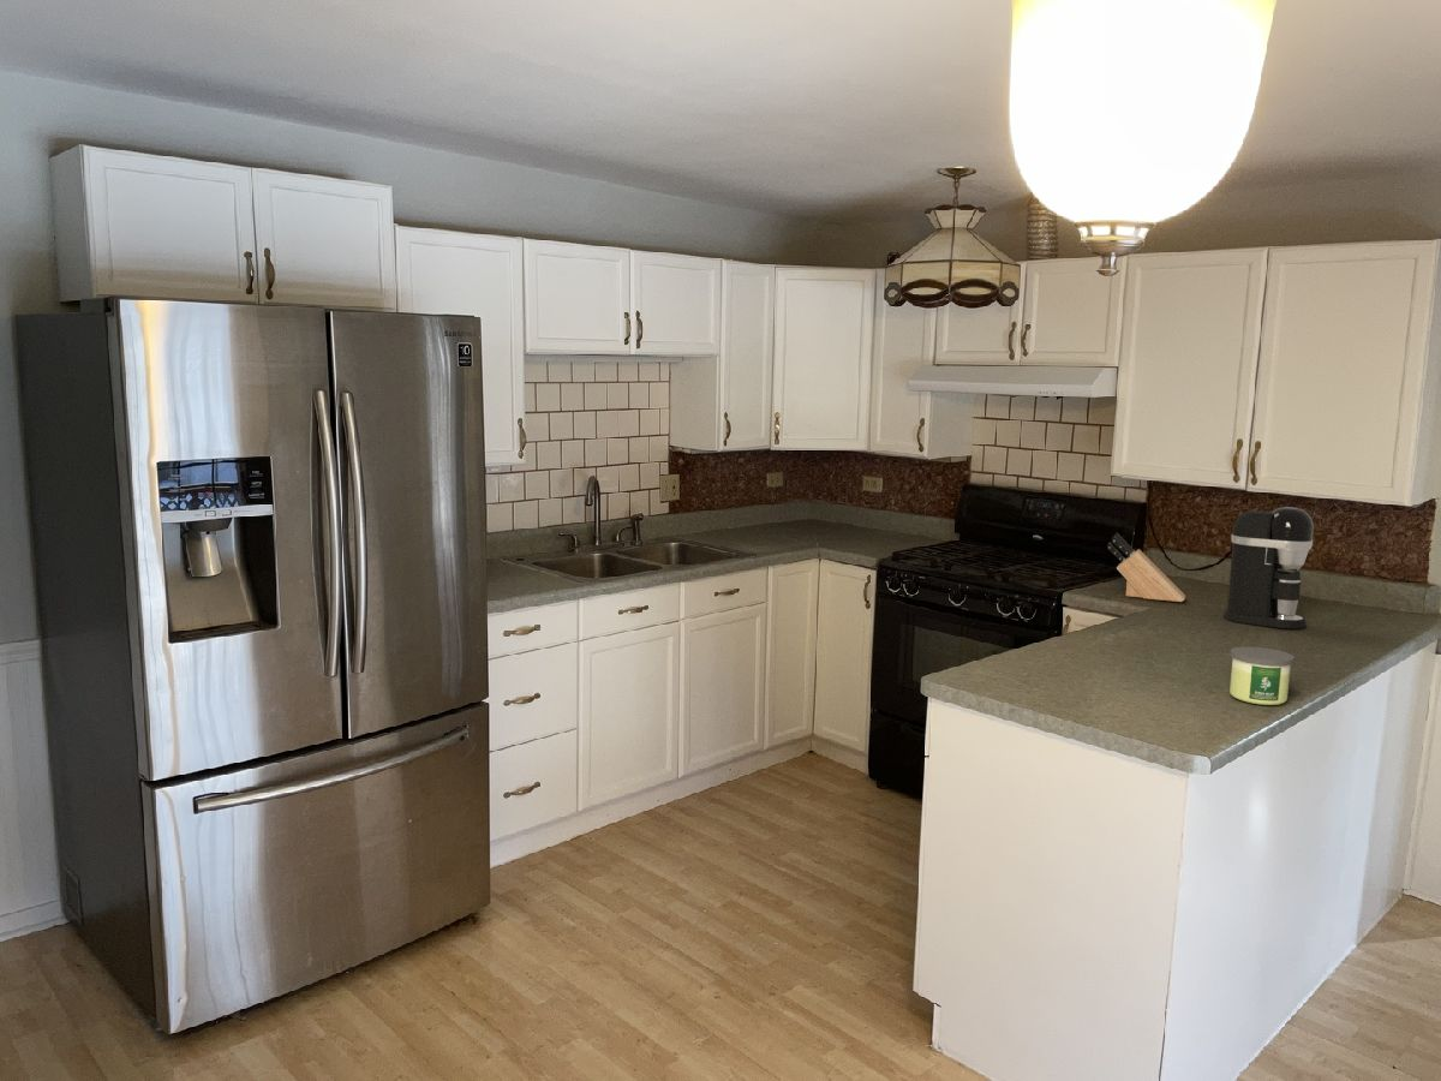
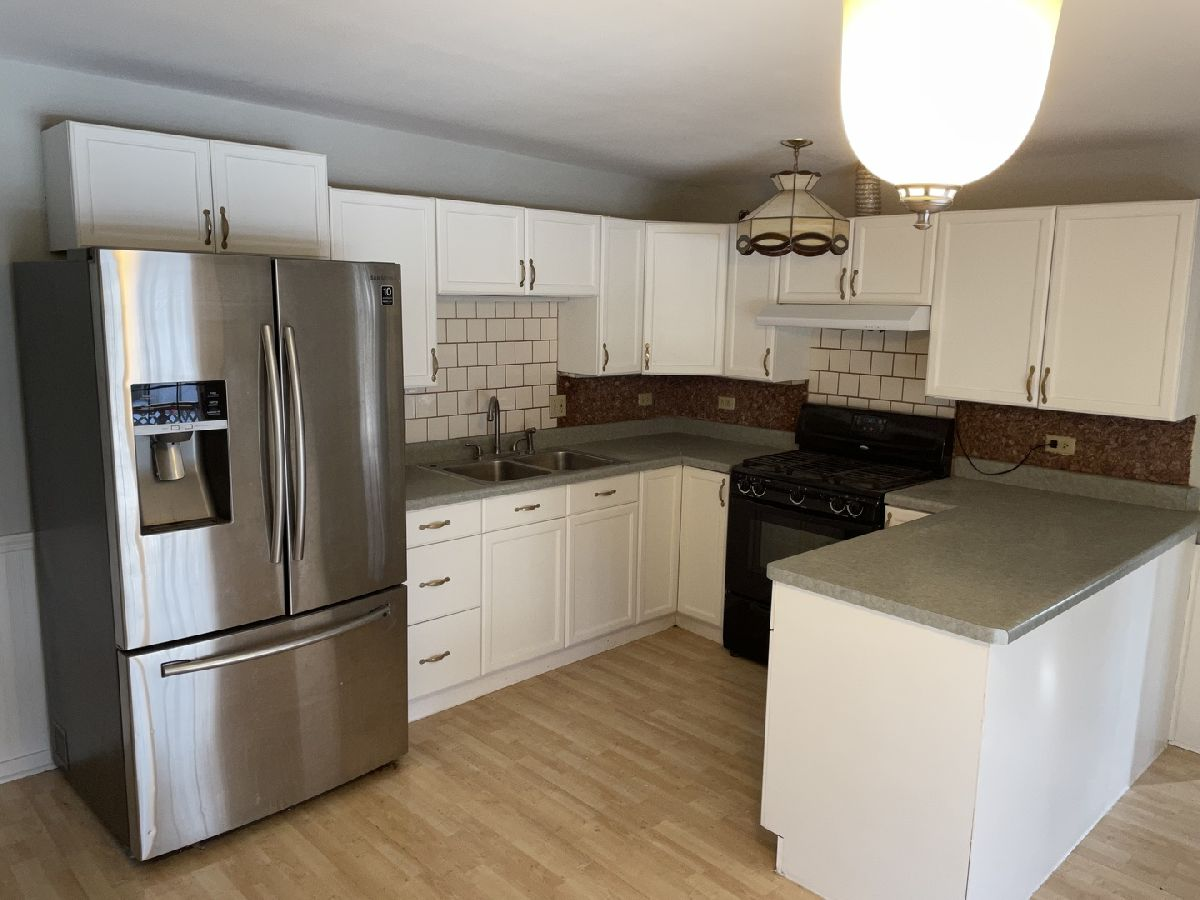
- candle [1228,646,1296,706]
- knife block [1106,532,1186,603]
- coffee maker [1222,506,1315,629]
